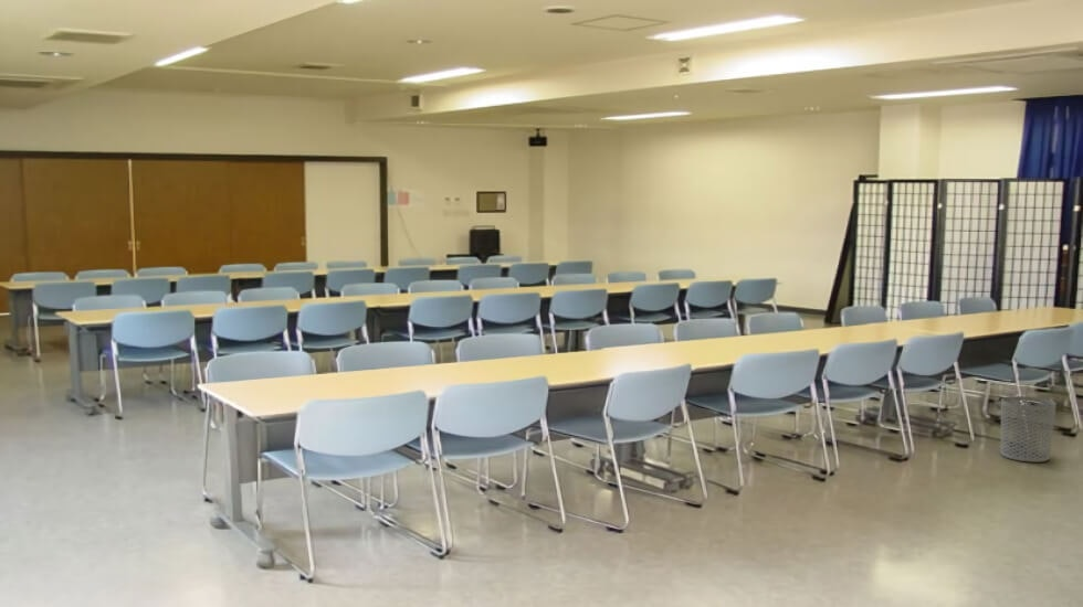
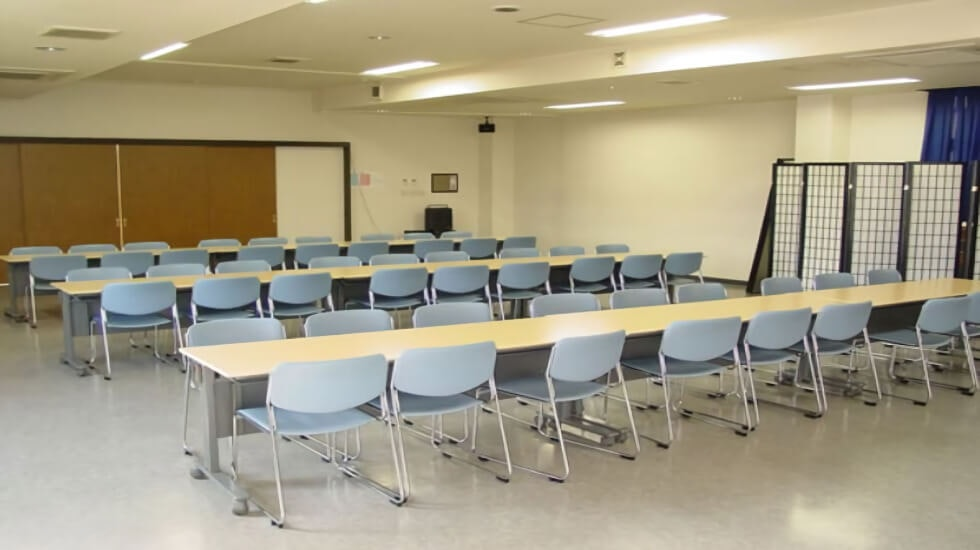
- waste bin [1000,395,1058,464]
